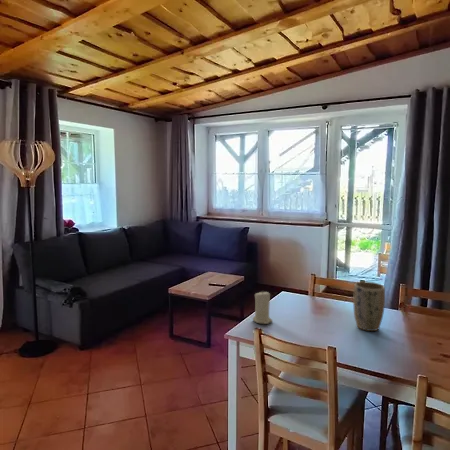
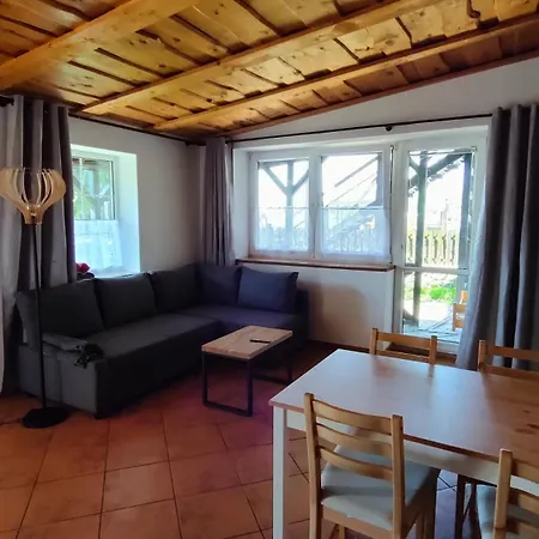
- plant pot [352,281,386,332]
- candle [252,290,274,325]
